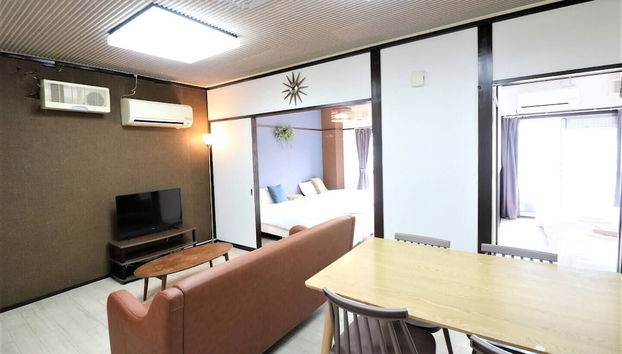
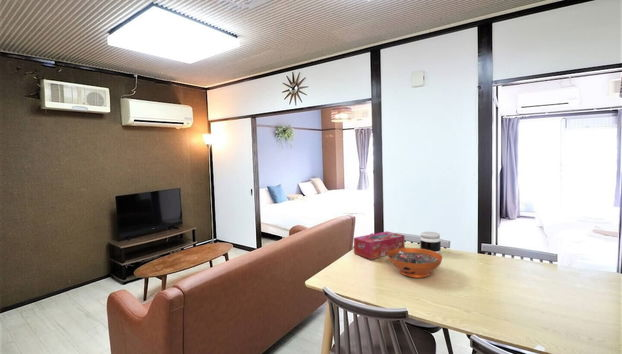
+ tissue box [353,230,406,260]
+ decorative bowl [387,247,443,278]
+ jar [419,231,442,254]
